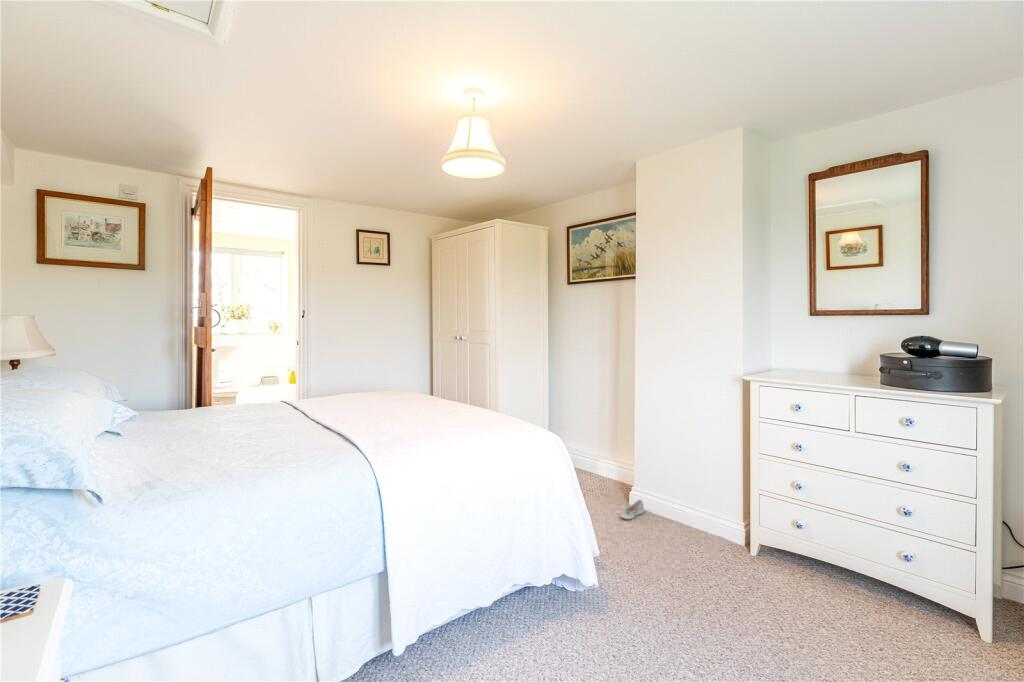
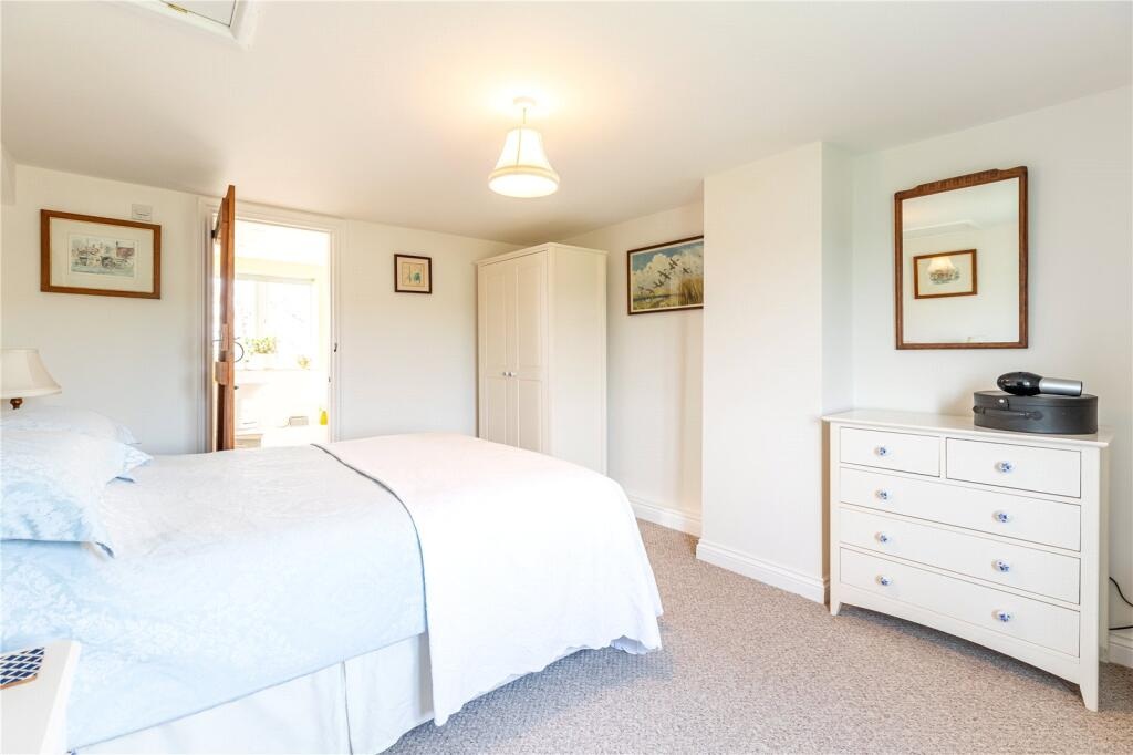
- shoe [619,499,645,520]
